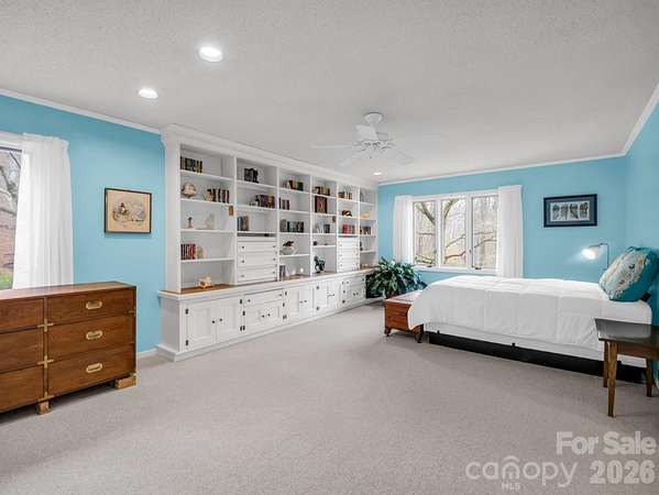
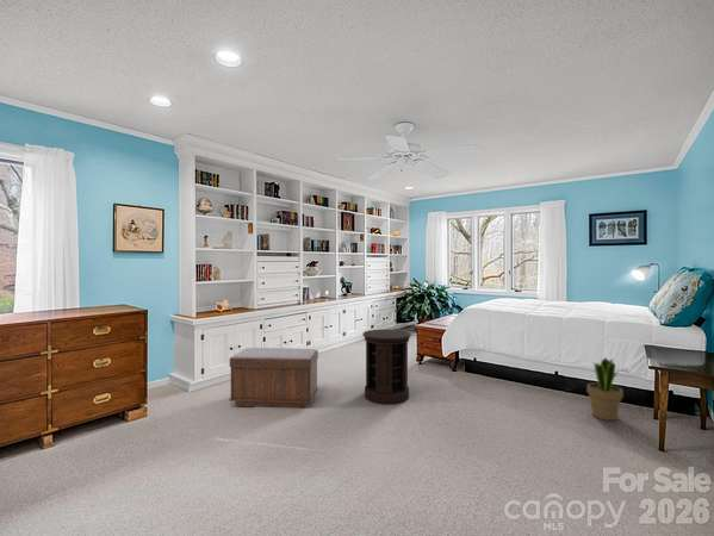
+ bench [229,347,319,409]
+ potted plant [586,356,631,422]
+ side table [361,329,412,405]
